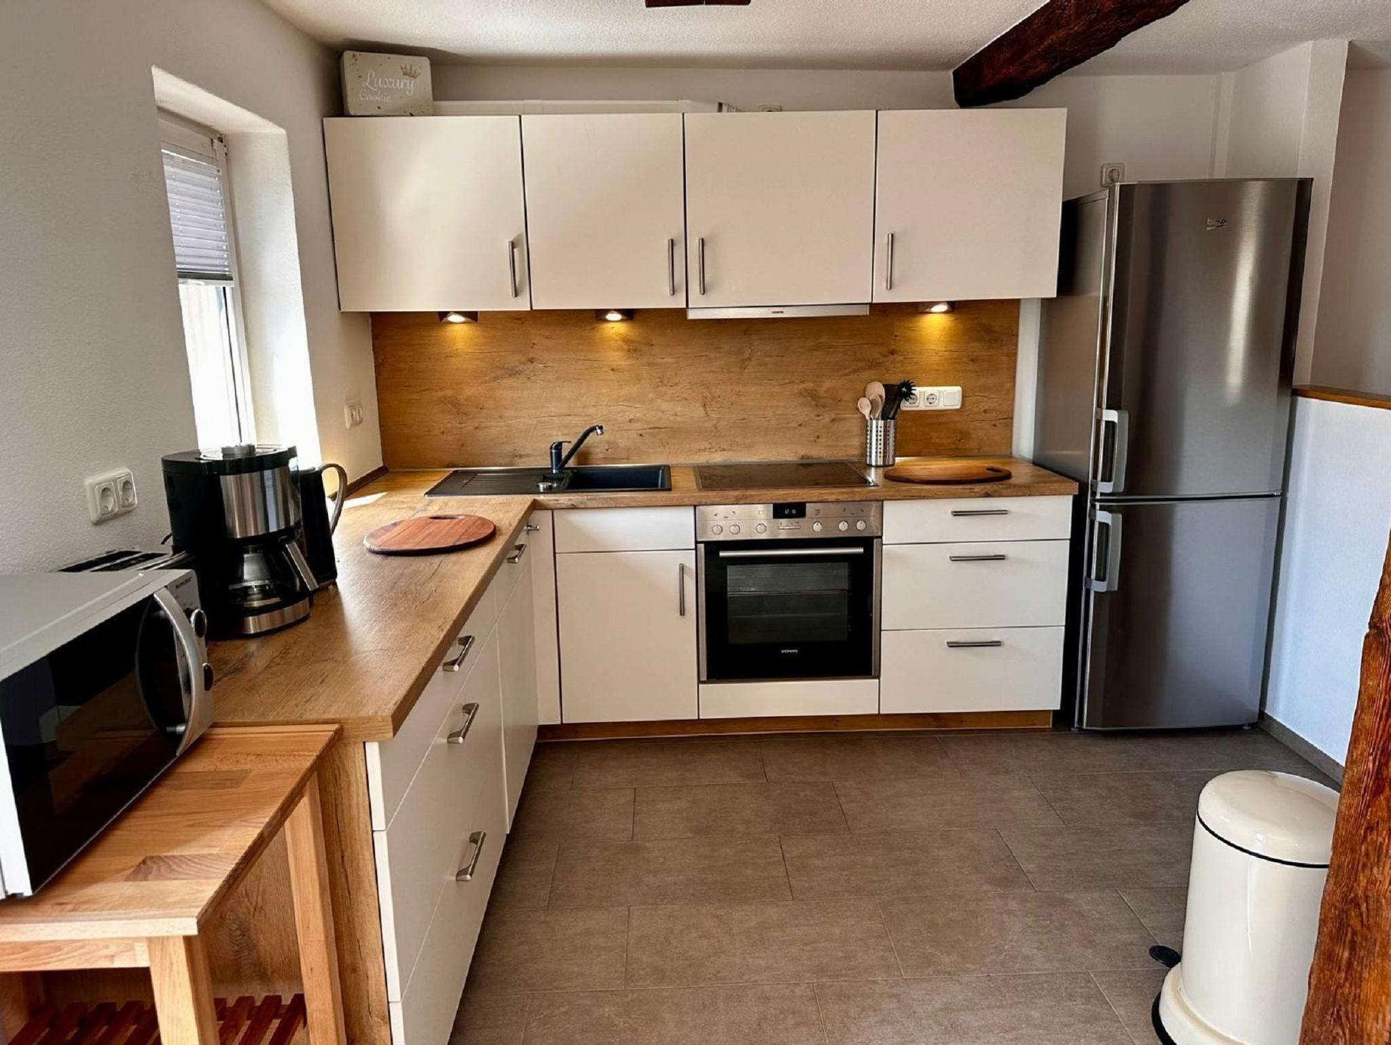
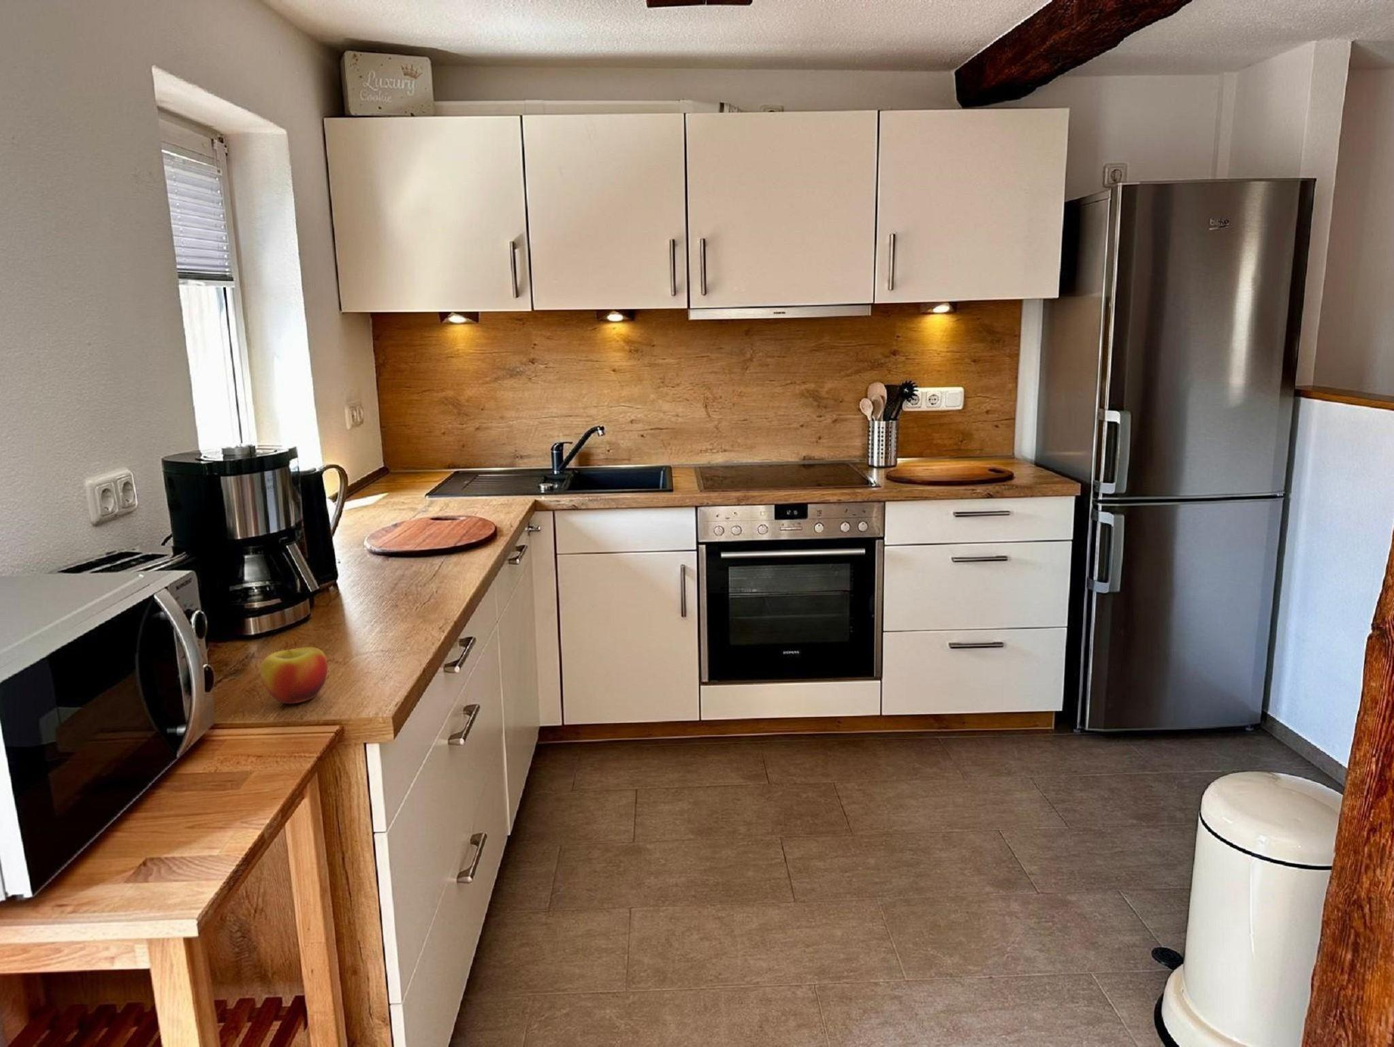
+ apple [259,647,328,705]
